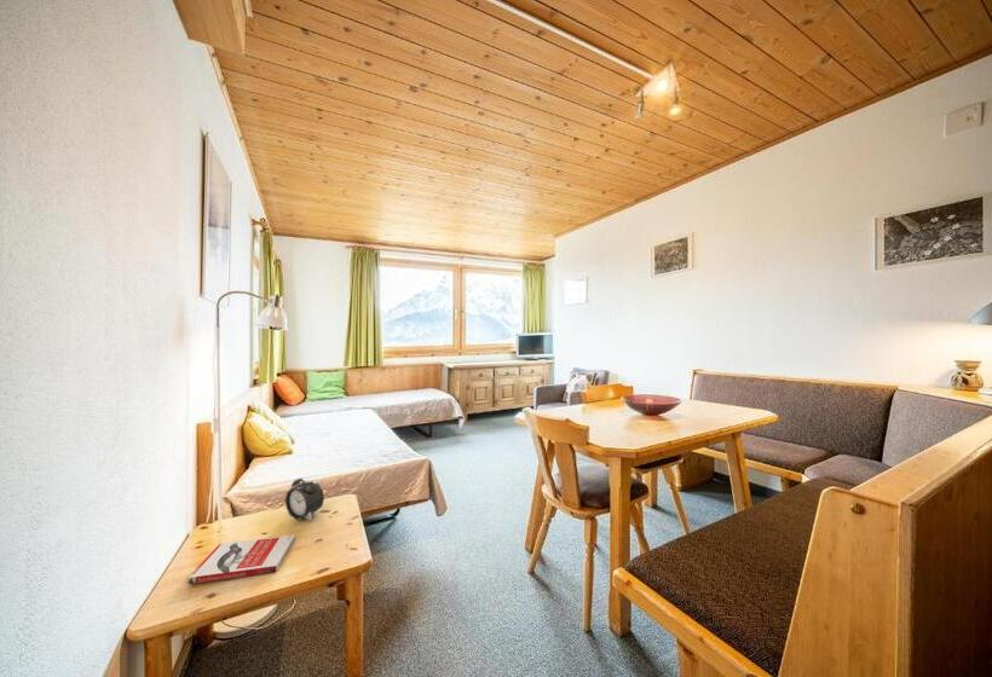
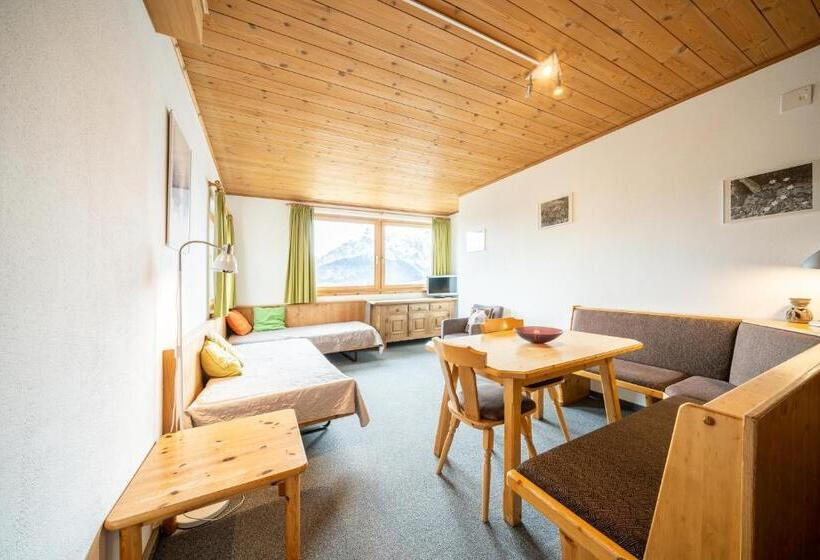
- alarm clock [284,476,325,523]
- book [186,534,295,585]
